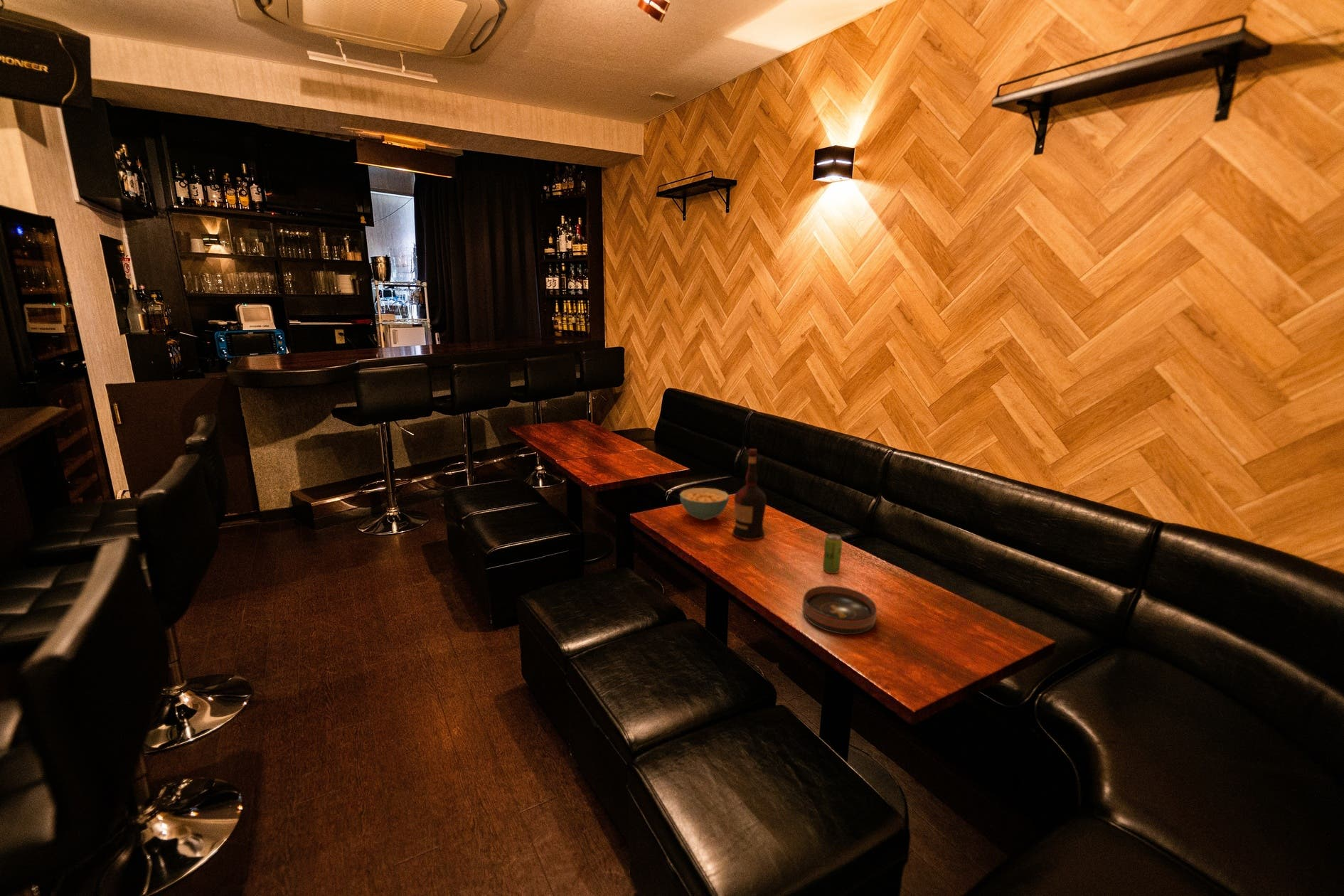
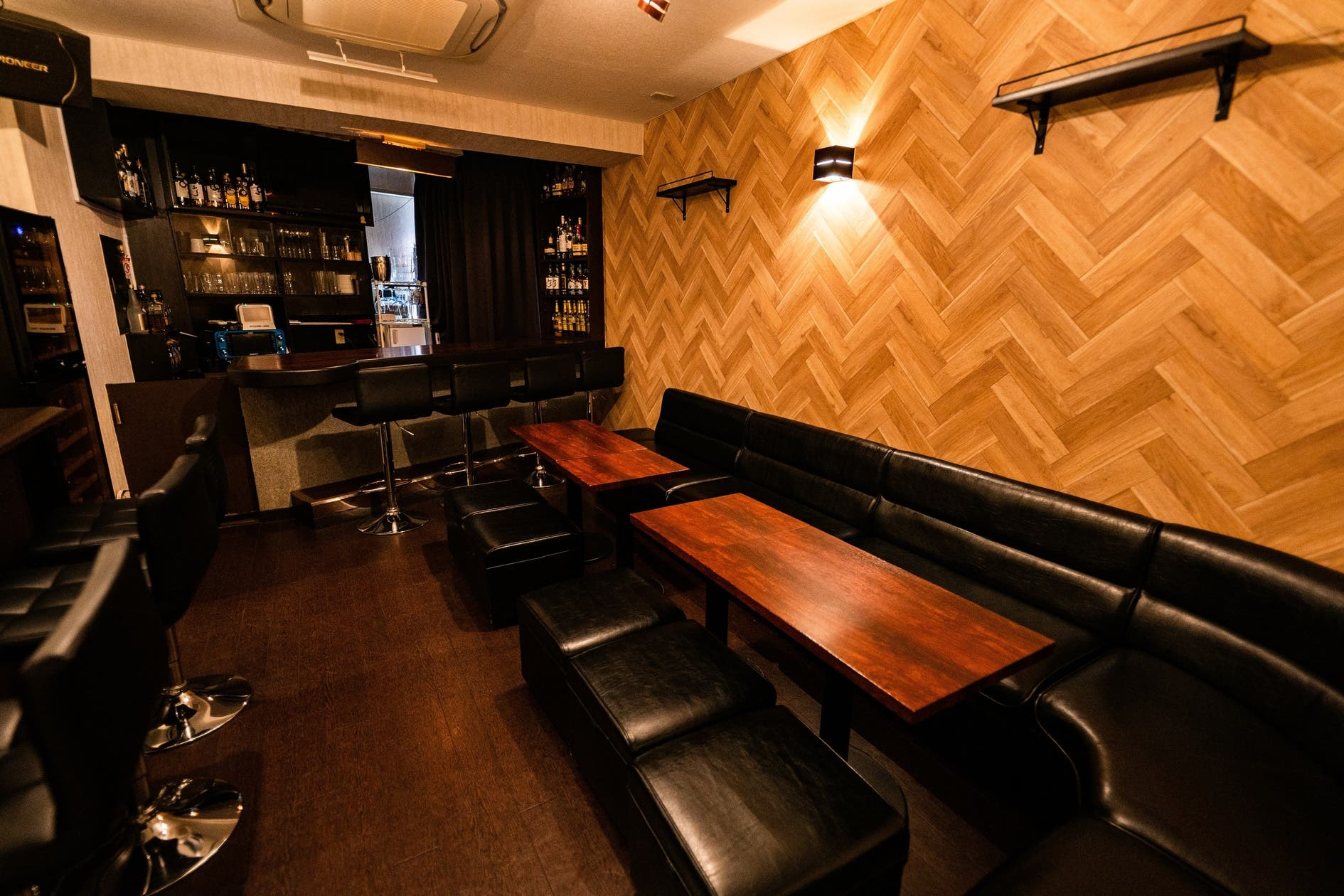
- cereal bowl [679,487,730,521]
- ashtray [801,585,878,635]
- liquor [732,448,767,540]
- beverage can [822,533,843,574]
